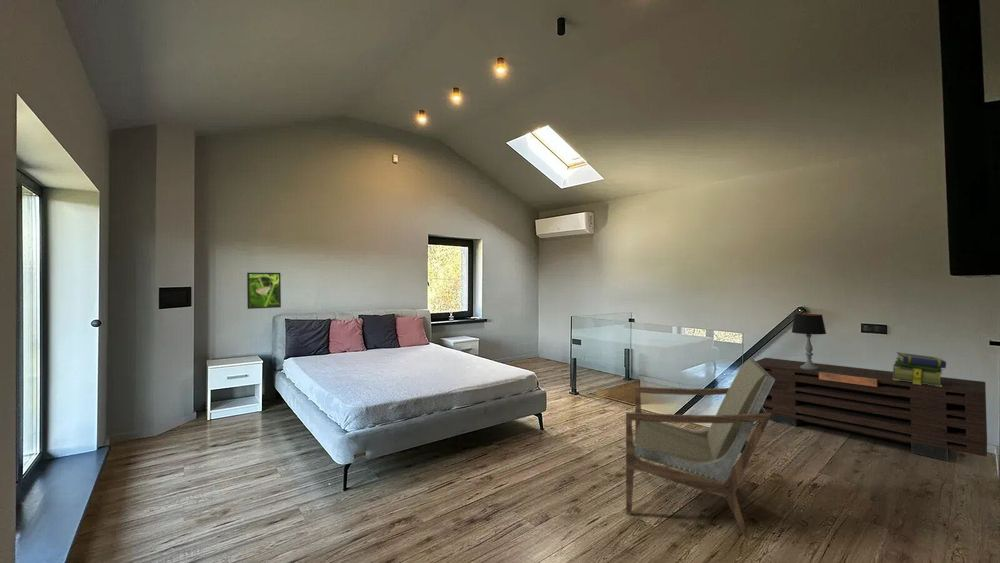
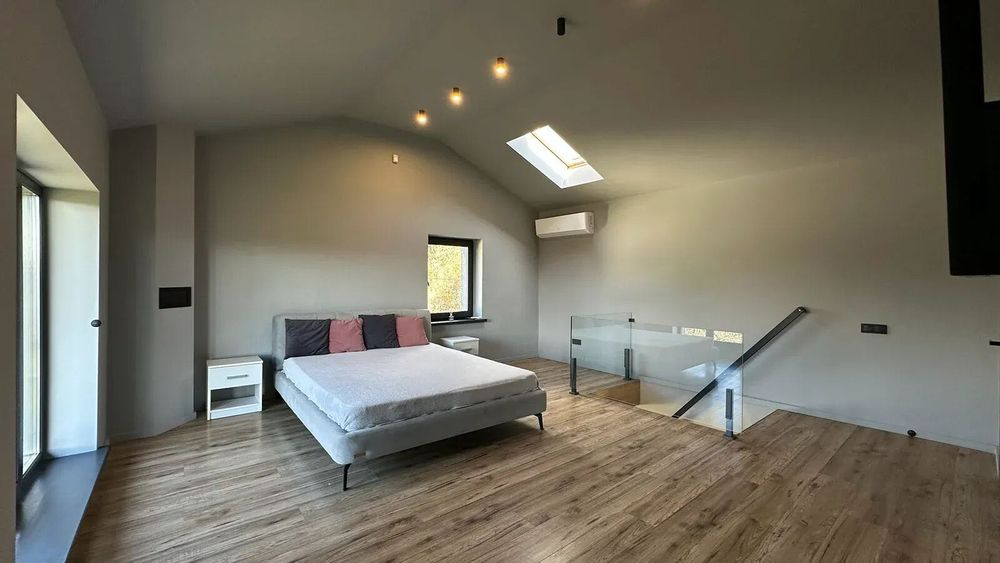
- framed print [246,272,282,310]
- armchair [625,358,775,539]
- stack of books [892,351,947,387]
- dresser [755,357,988,461]
- table lamp [791,313,827,370]
